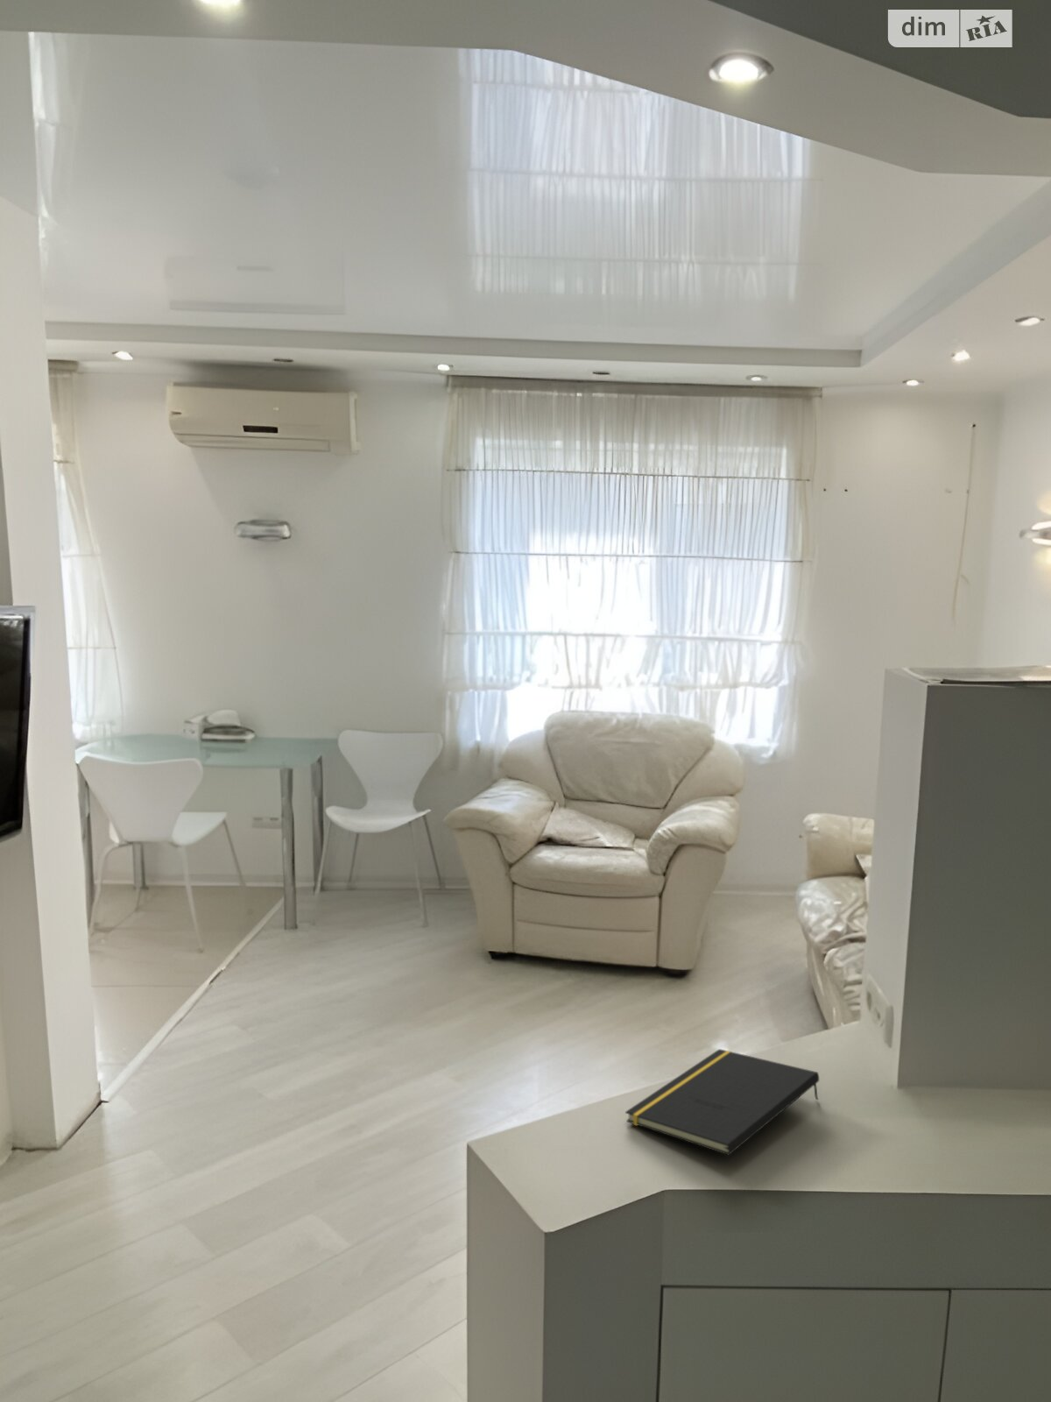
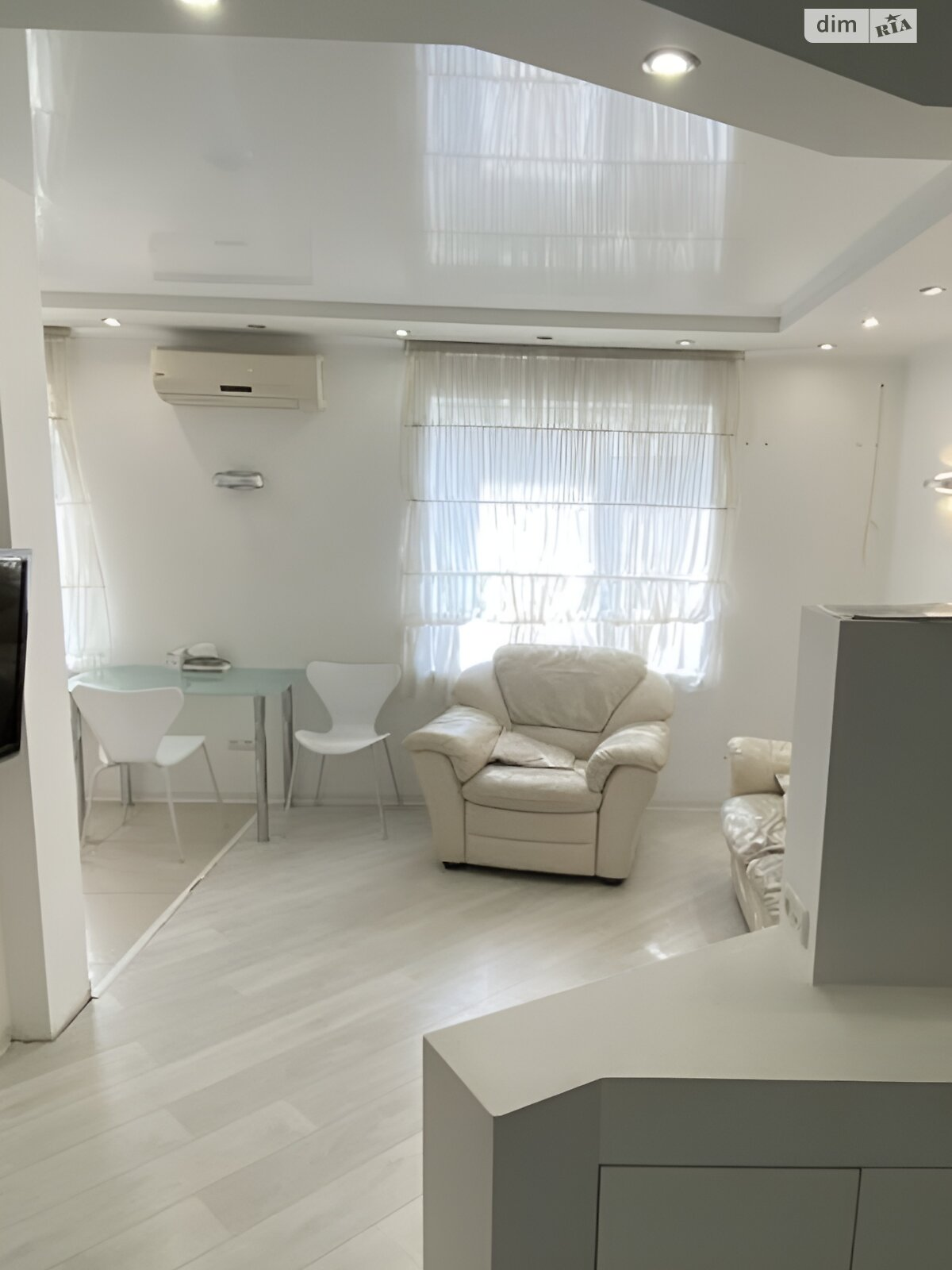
- notepad [625,1048,820,1156]
